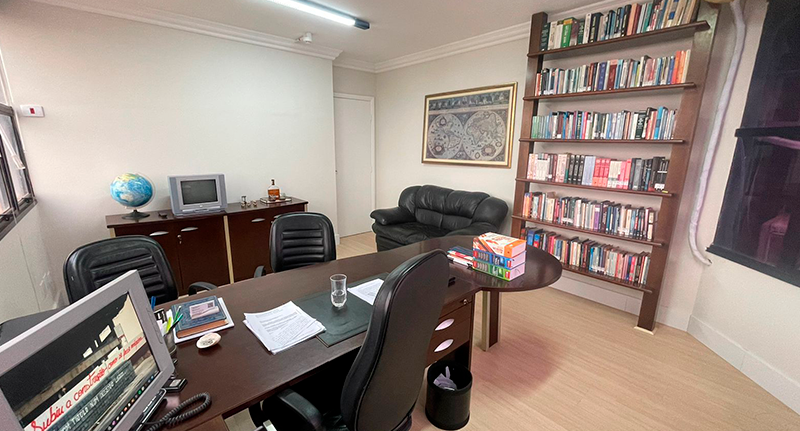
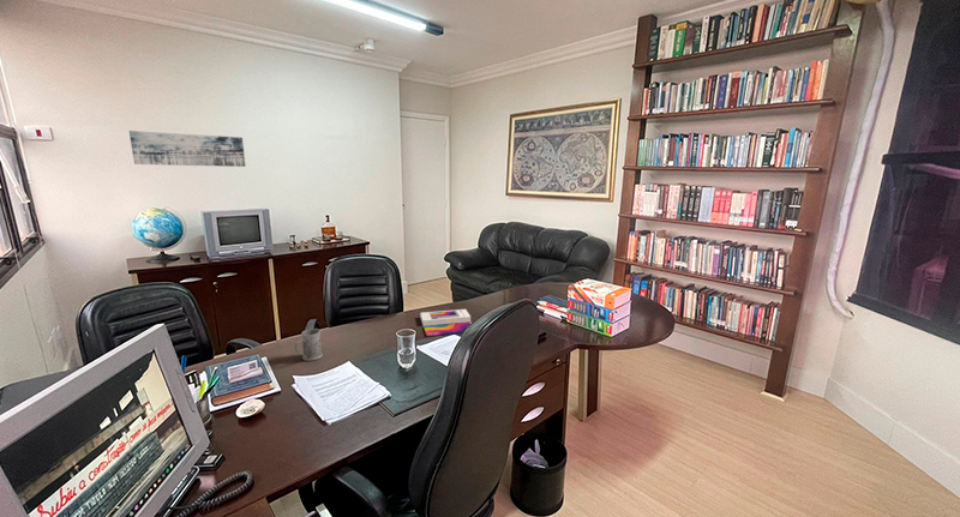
+ wall art [128,130,247,168]
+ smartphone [419,308,473,338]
+ mug [294,327,324,362]
